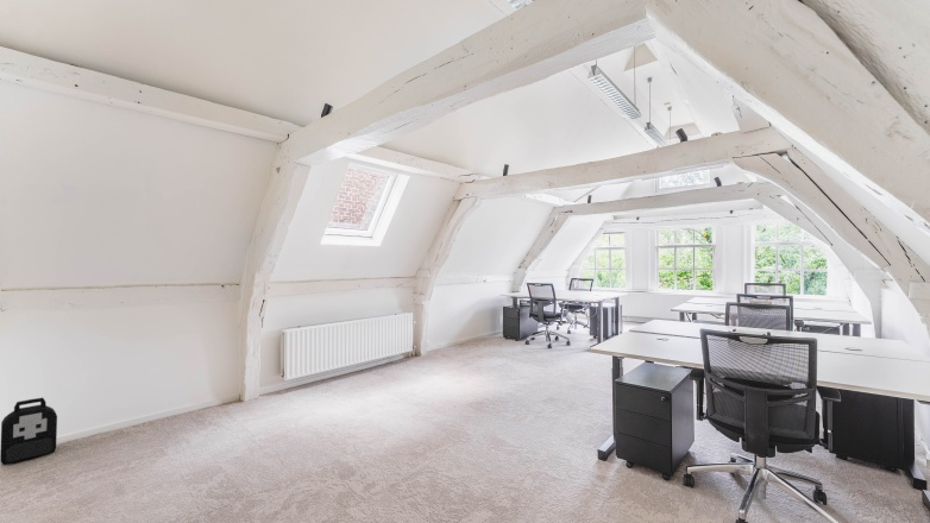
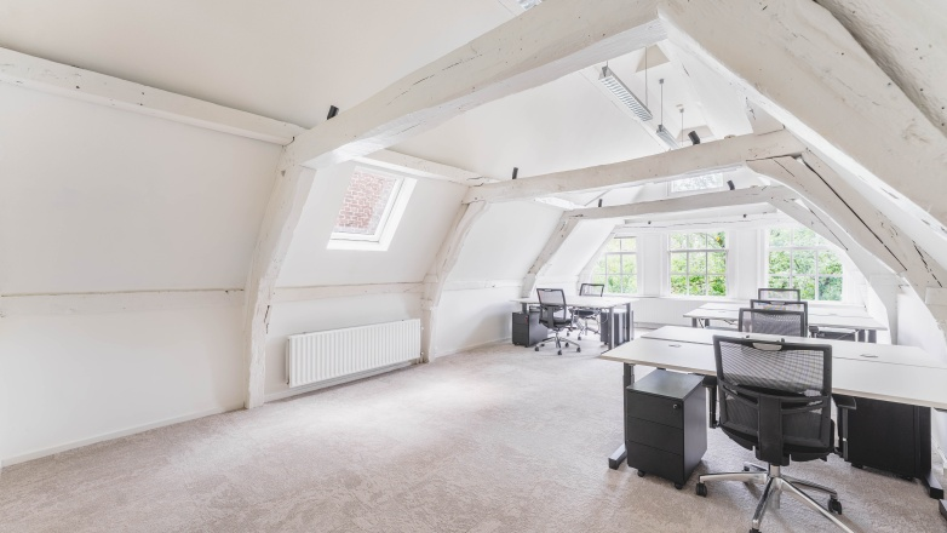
- backpack [0,397,58,466]
